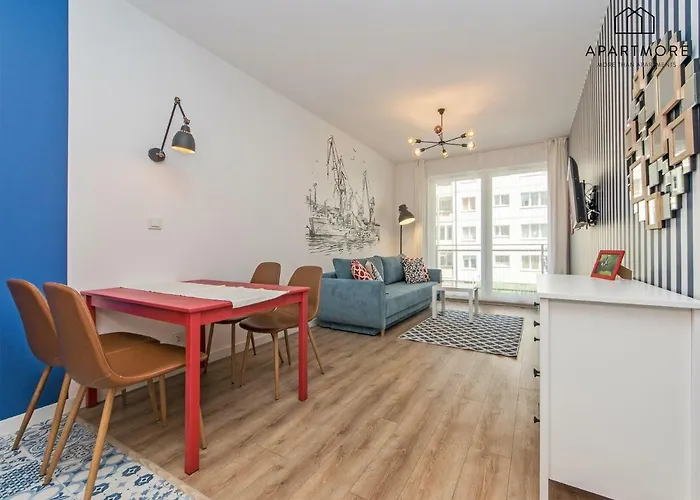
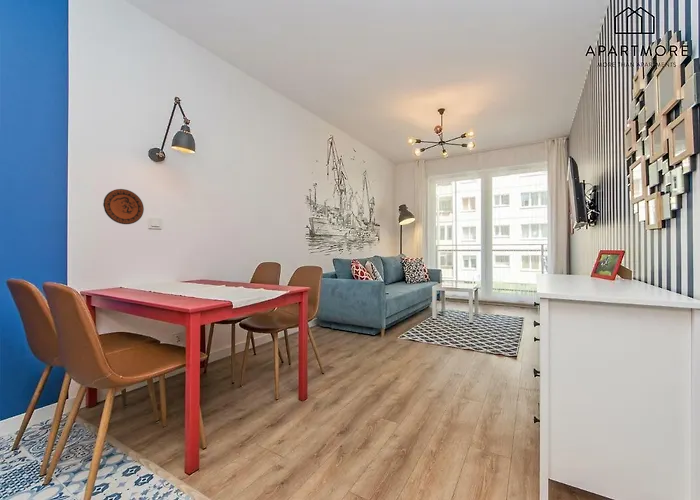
+ decorative plate [102,188,145,225]
